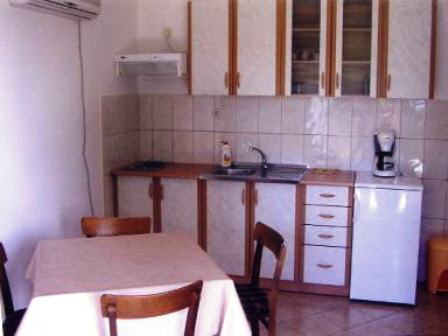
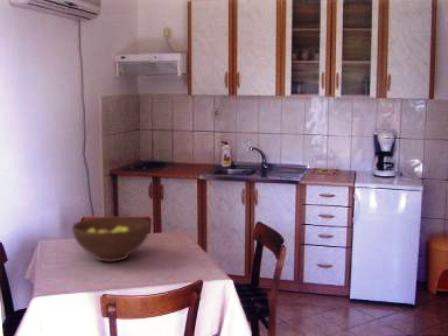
+ fruit bowl [71,216,151,263]
